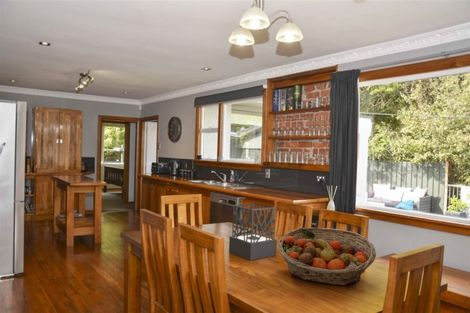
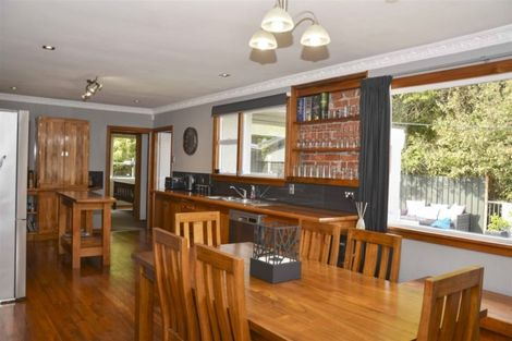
- fruit basket [277,227,377,286]
